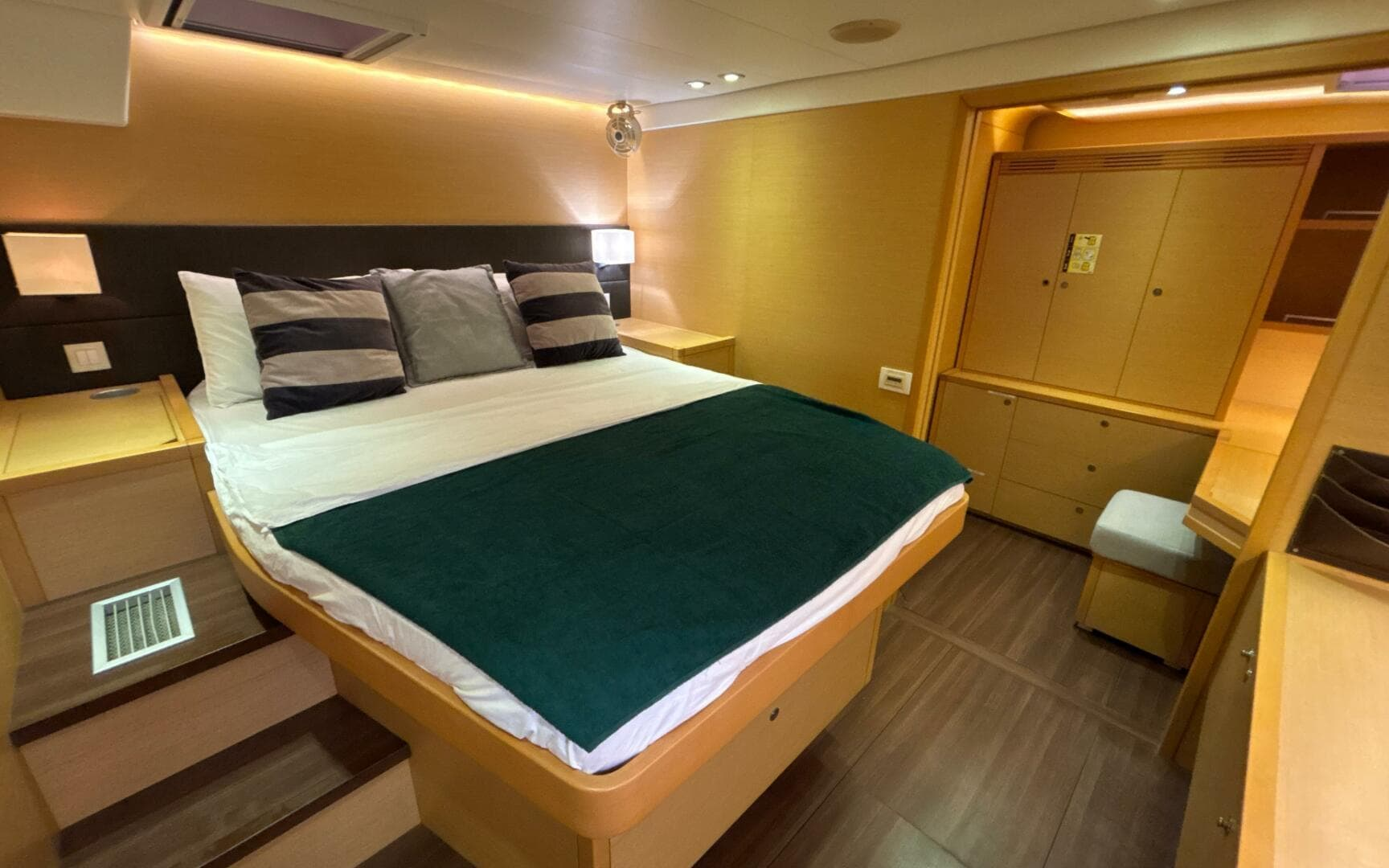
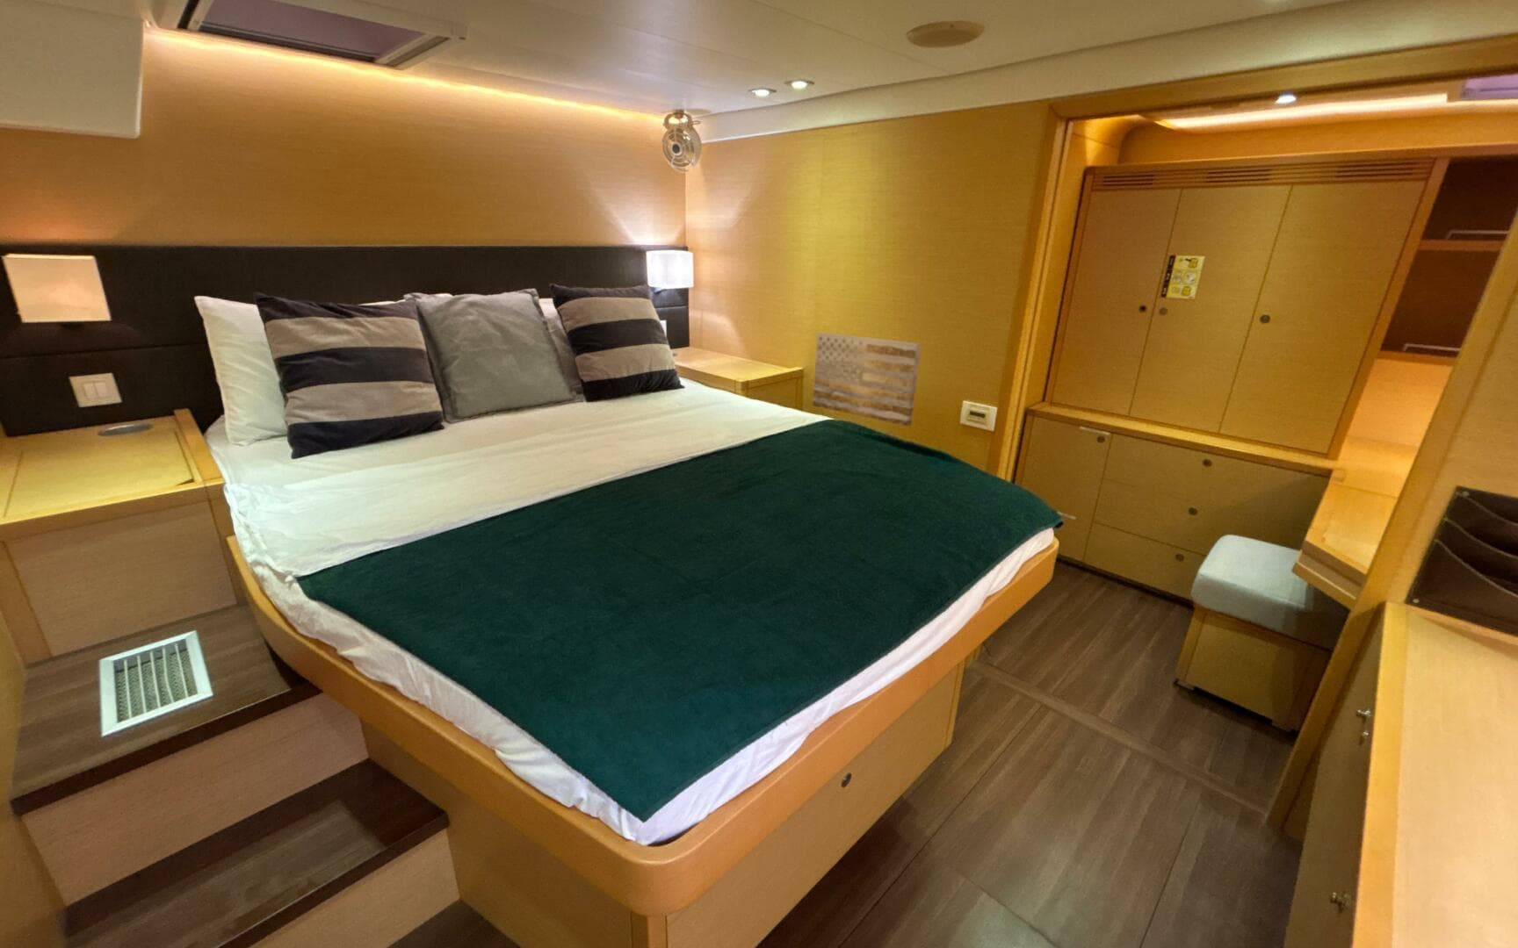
+ wall art [812,332,921,427]
